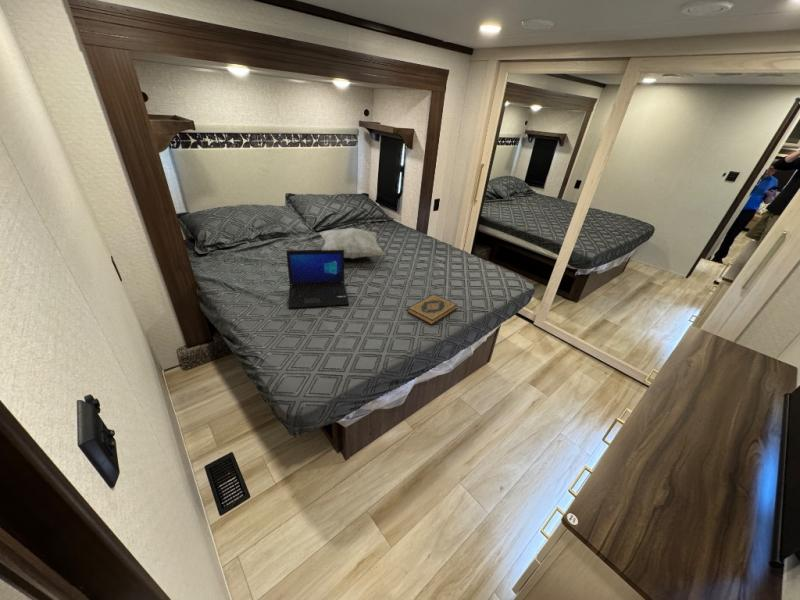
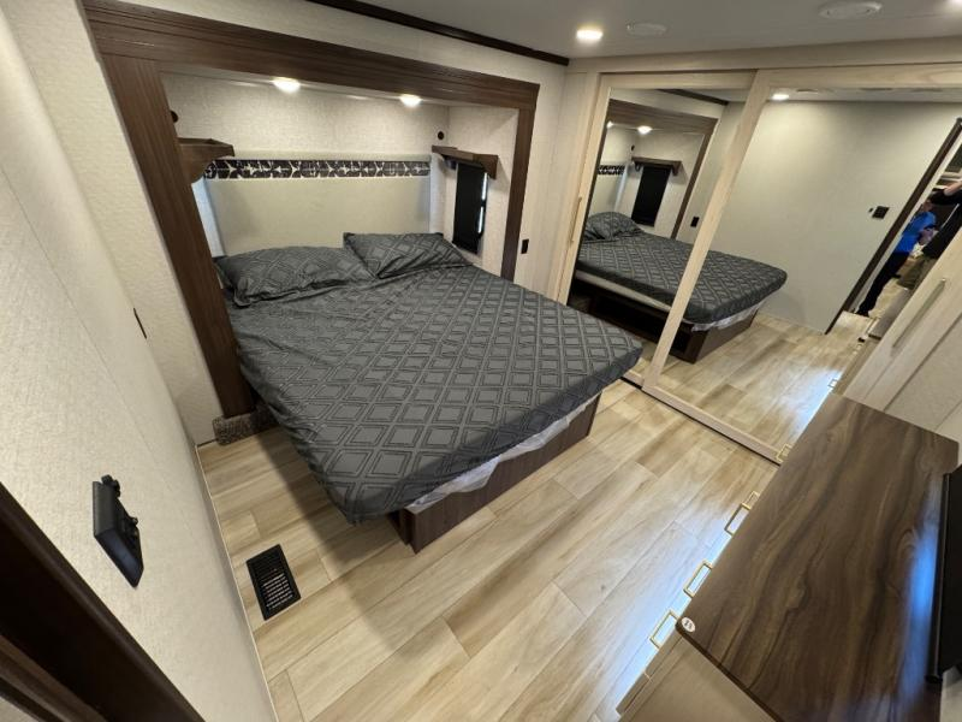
- hardback book [406,293,458,326]
- laptop [285,249,350,309]
- decorative pillow [319,227,386,260]
